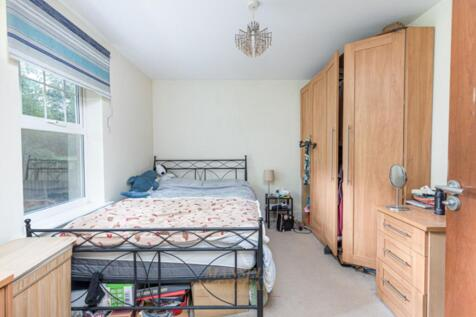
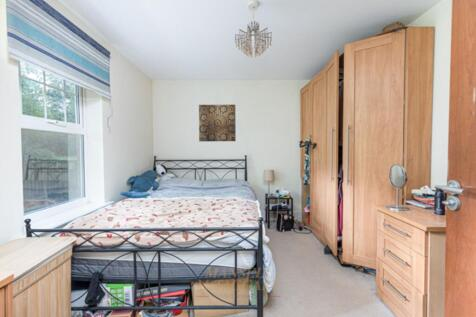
+ wall art [198,104,237,142]
